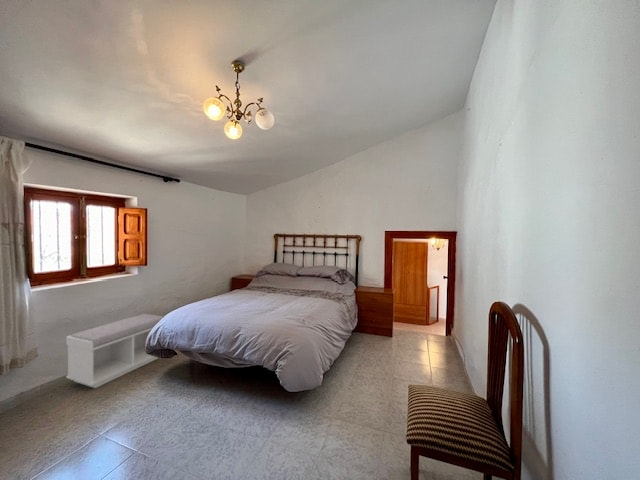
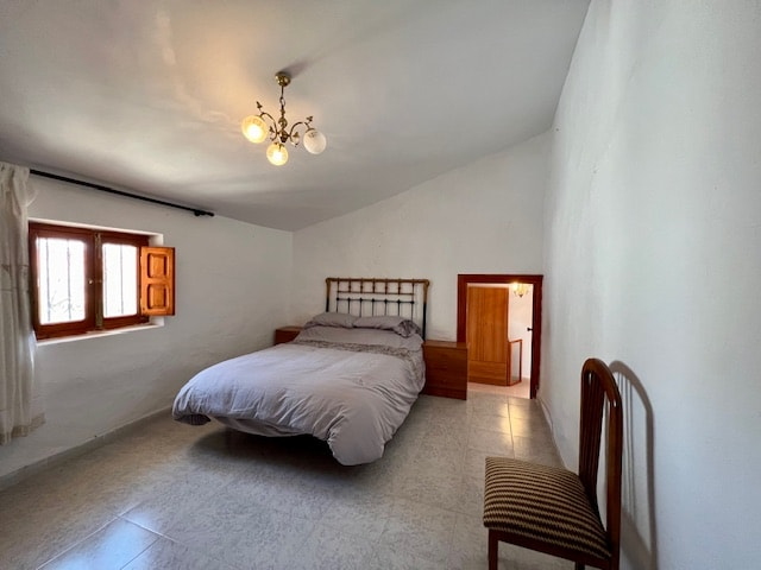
- bench [65,313,165,389]
